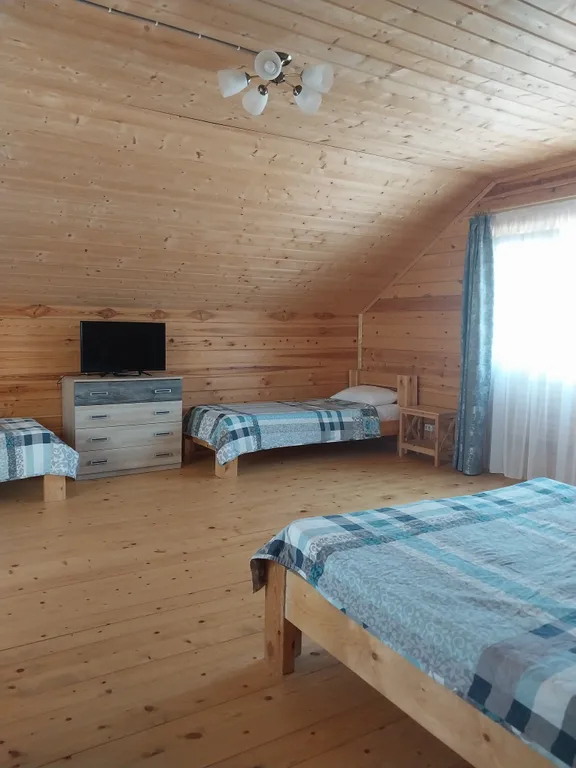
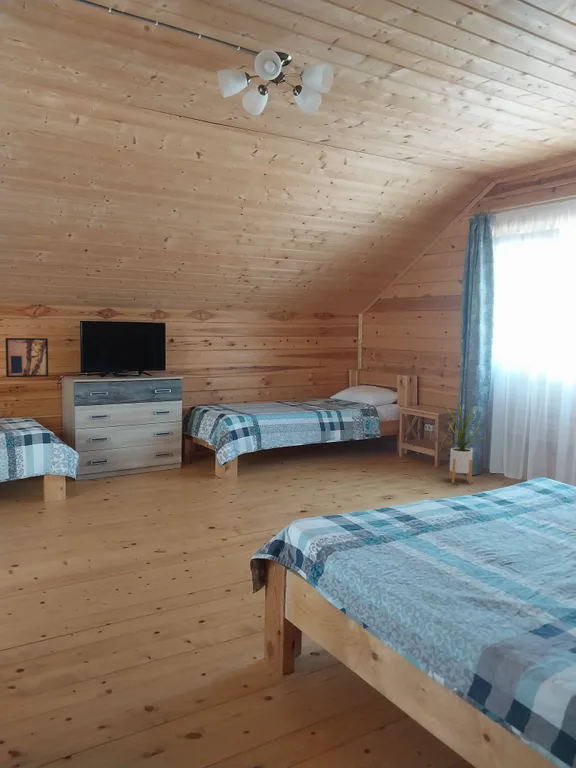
+ house plant [437,398,485,485]
+ wall art [4,337,49,378]
